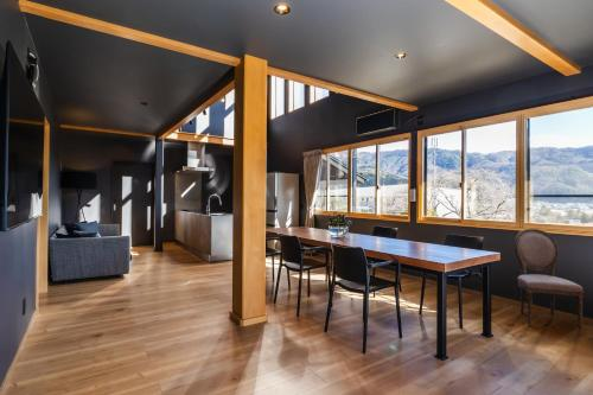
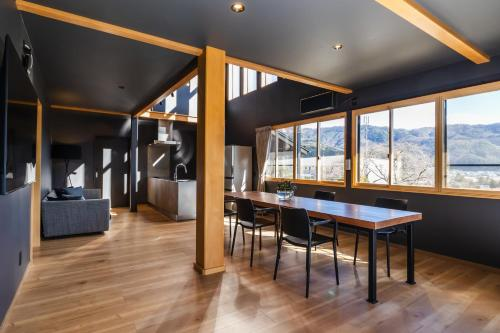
- dining chair [514,228,585,331]
